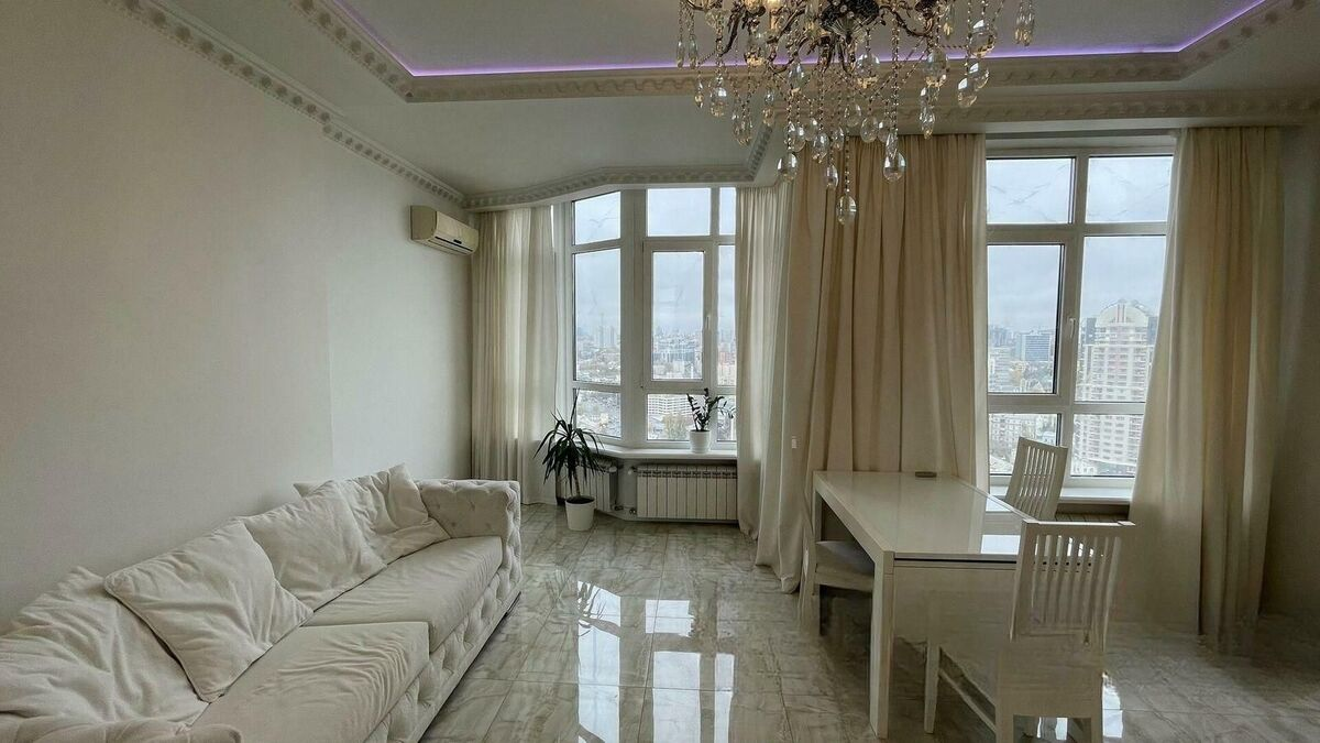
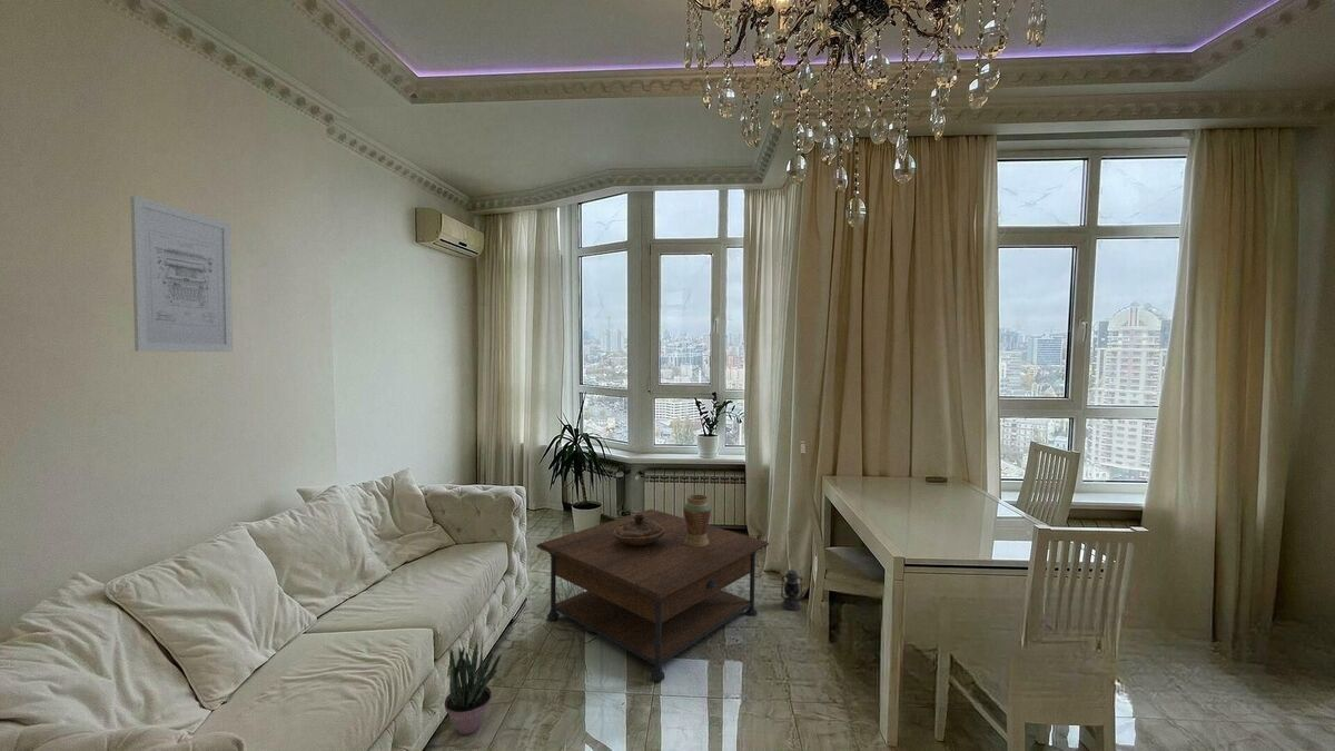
+ wall art [129,195,234,353]
+ decorative bowl [613,512,664,545]
+ vase [682,493,712,546]
+ lantern [780,553,804,612]
+ potted plant [443,639,502,737]
+ coffee table [536,508,770,682]
